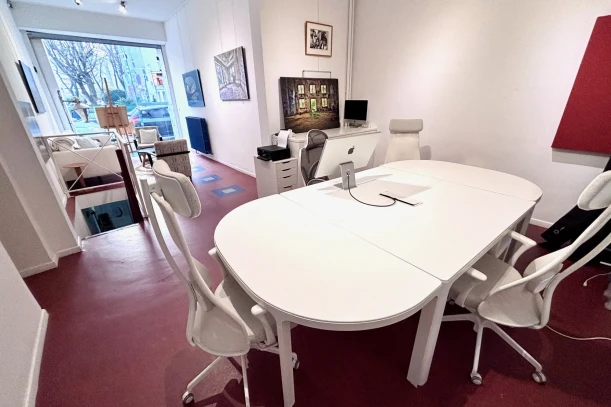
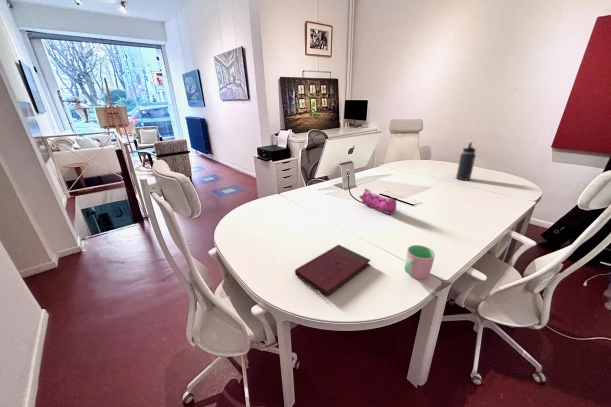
+ book [294,244,371,298]
+ thermos bottle [455,142,477,181]
+ cup [404,244,436,281]
+ pencil case [359,188,397,216]
